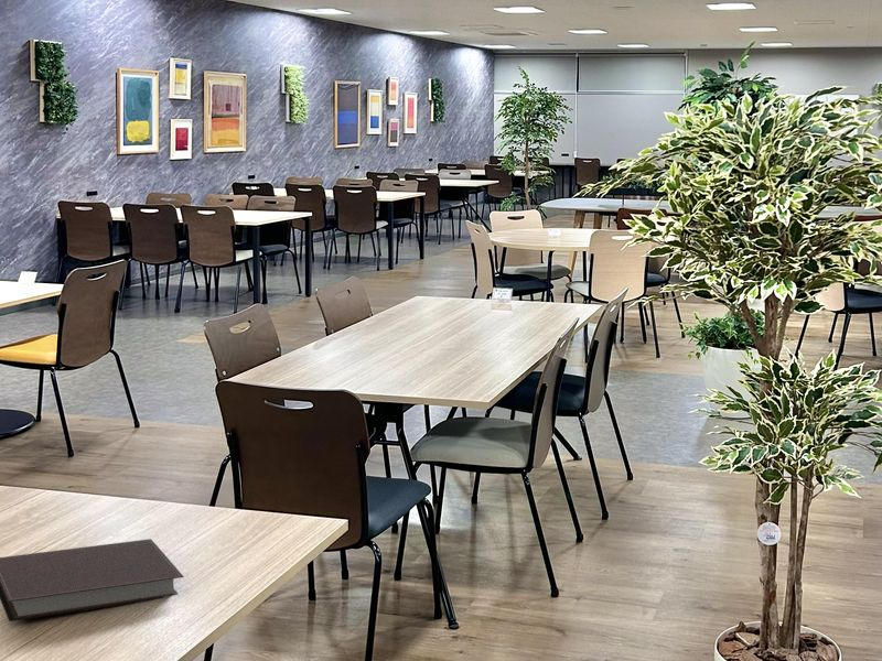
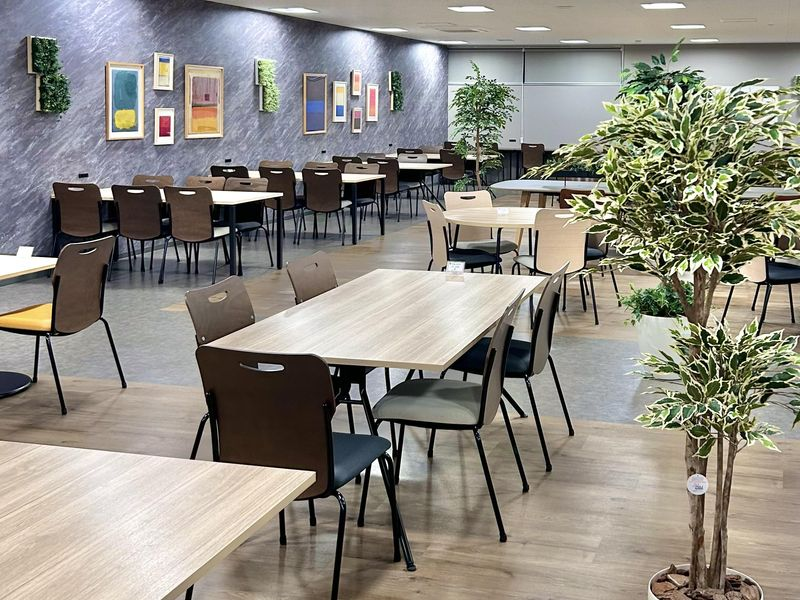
- notebook [0,538,185,622]
